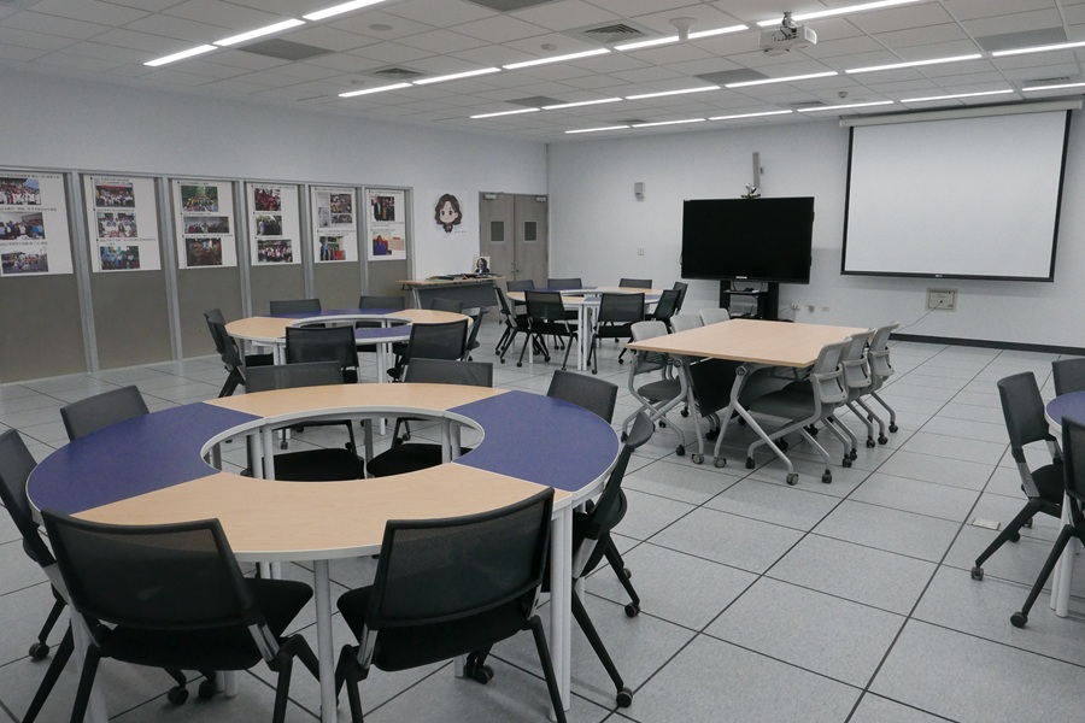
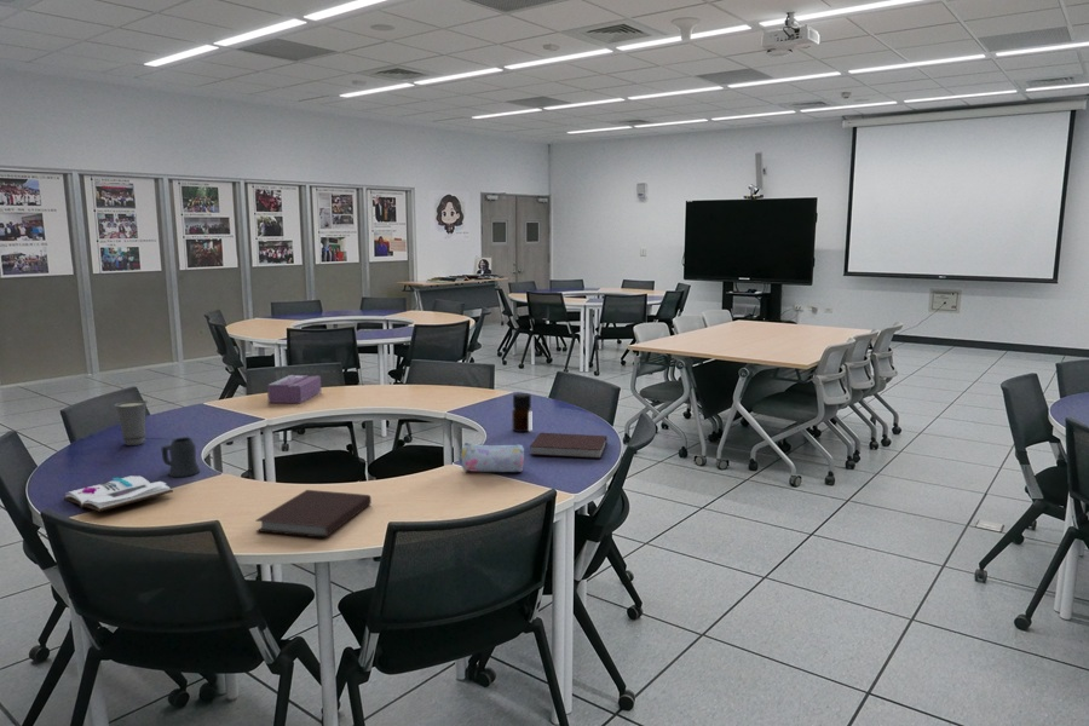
+ notebook [254,489,373,538]
+ cup [113,399,149,446]
+ book [63,474,174,513]
+ tissue box [266,374,322,404]
+ bottle [511,392,532,433]
+ notebook [529,432,609,460]
+ mug [161,436,201,479]
+ pencil case [459,442,525,473]
